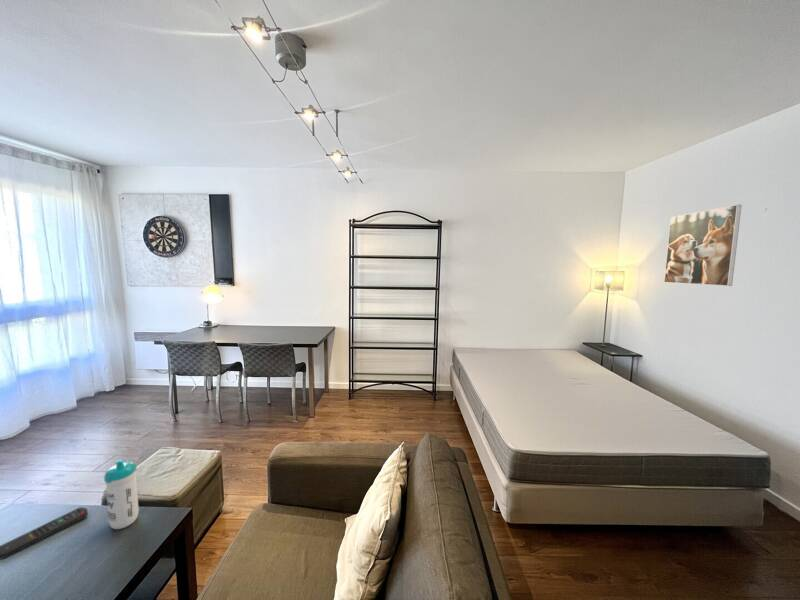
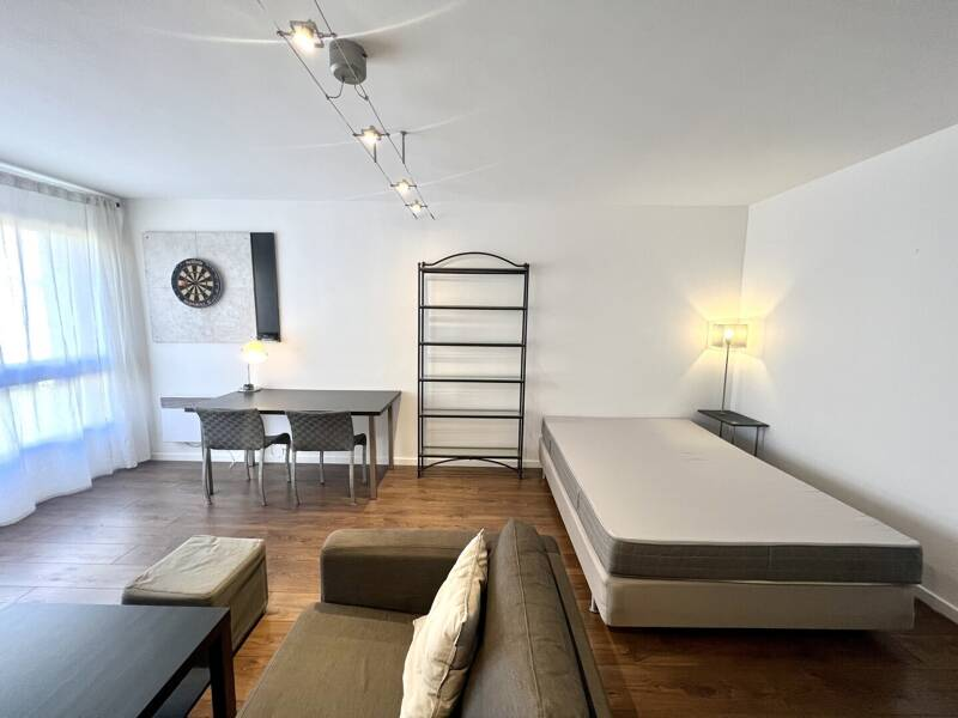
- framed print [663,204,743,287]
- water bottle [103,459,140,530]
- remote control [0,506,89,560]
